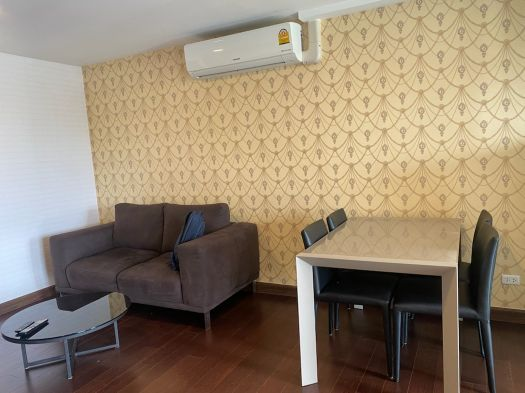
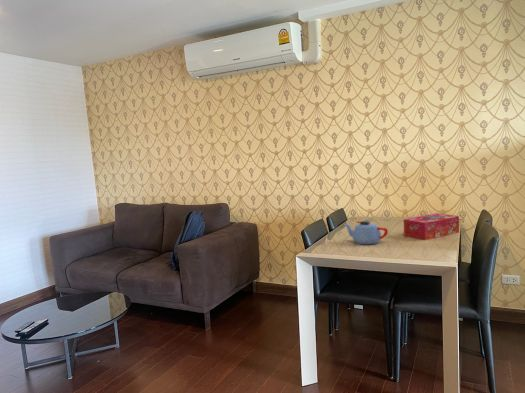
+ tissue box [403,212,460,241]
+ teapot [343,220,389,245]
